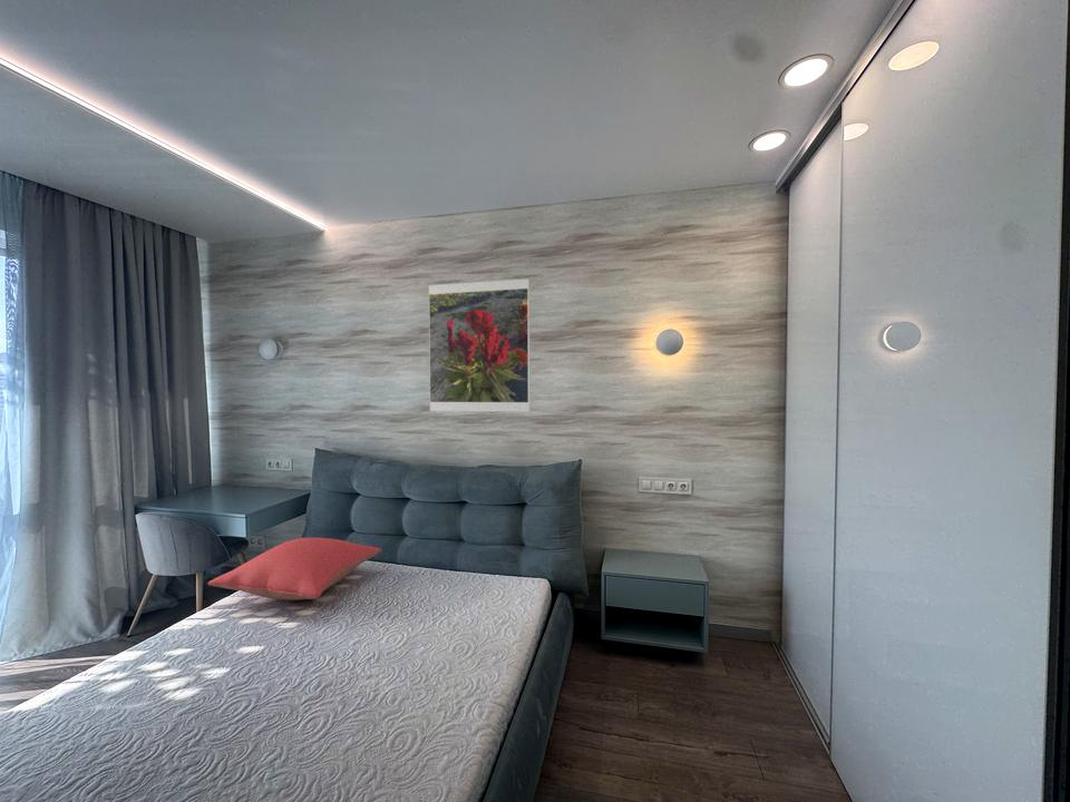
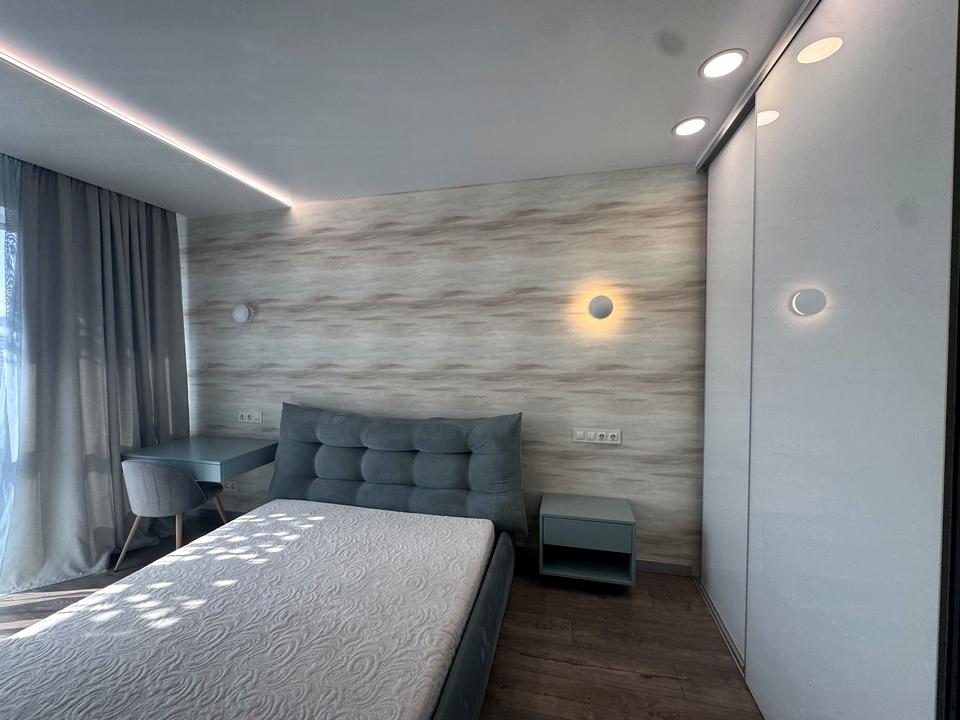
- pillow [207,537,382,602]
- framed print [428,277,531,413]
